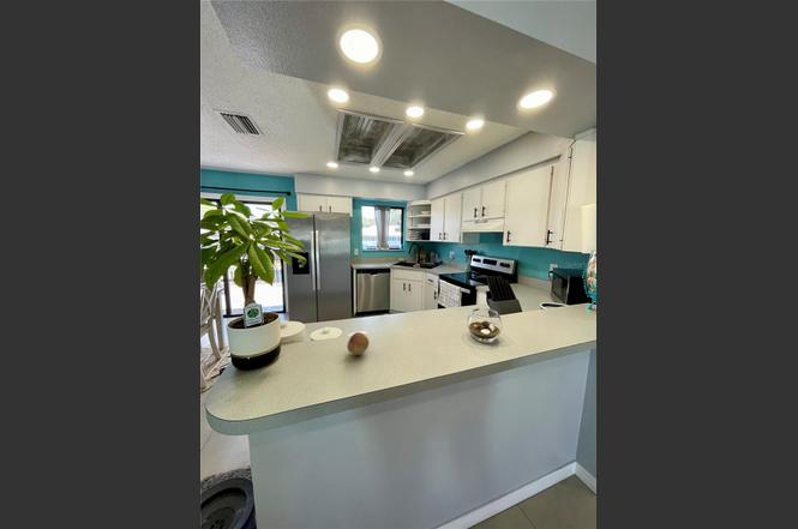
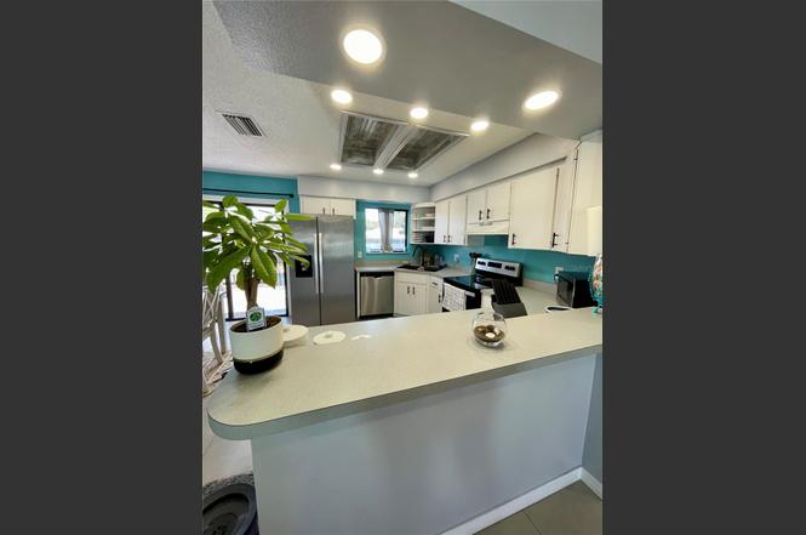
- fruit [346,331,371,356]
